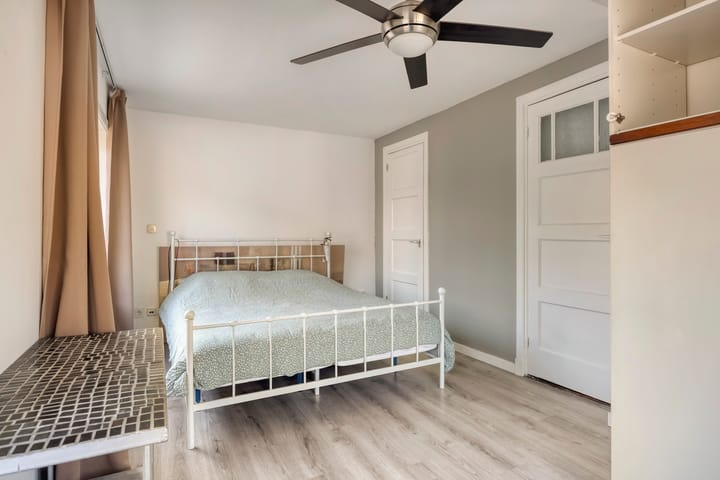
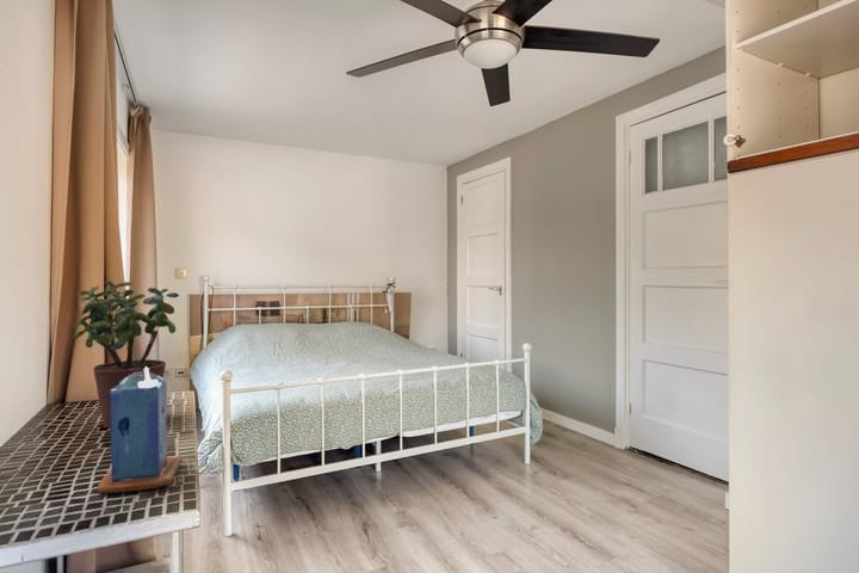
+ potted plant [72,279,180,429]
+ candle [97,366,184,493]
